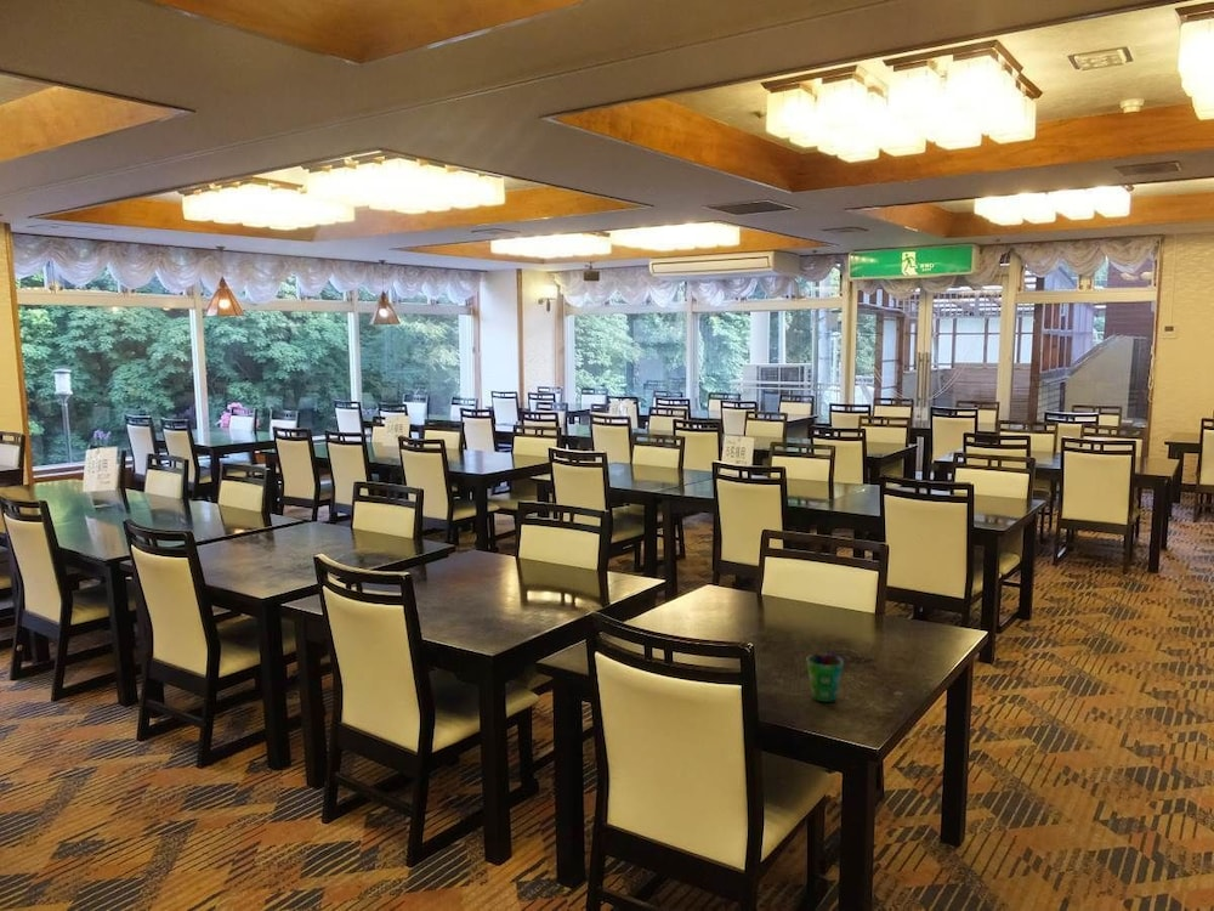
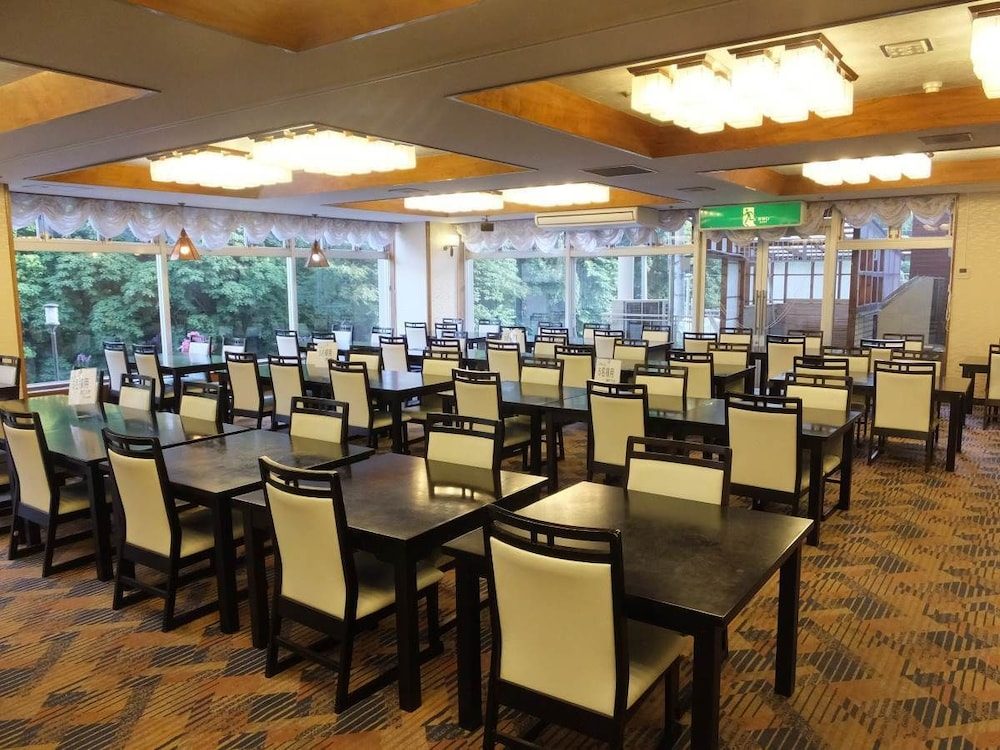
- cup [806,652,845,703]
